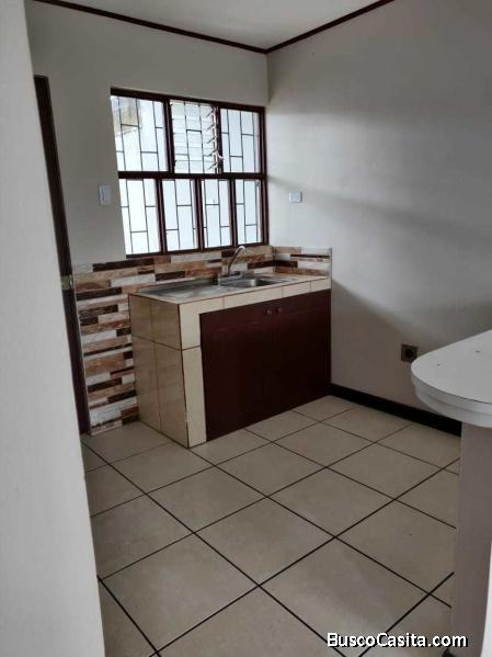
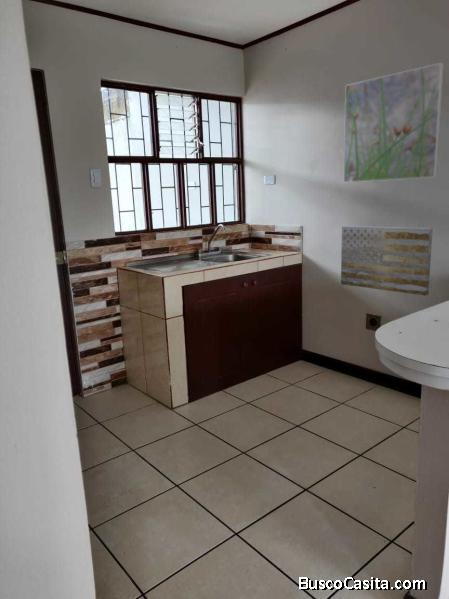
+ wall art [340,225,434,297]
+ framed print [343,62,445,183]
